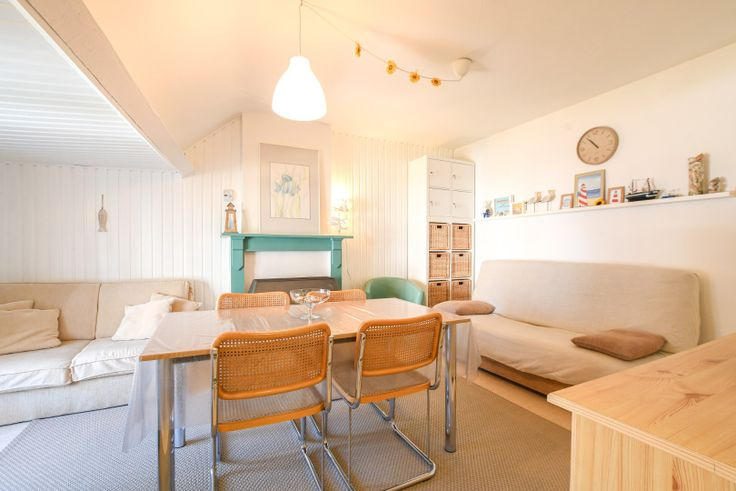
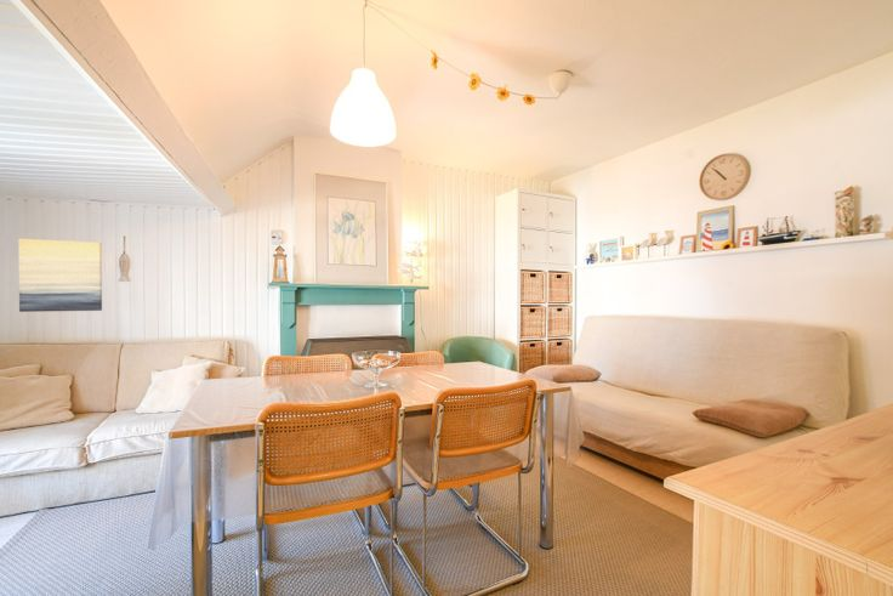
+ wall art [18,238,103,313]
